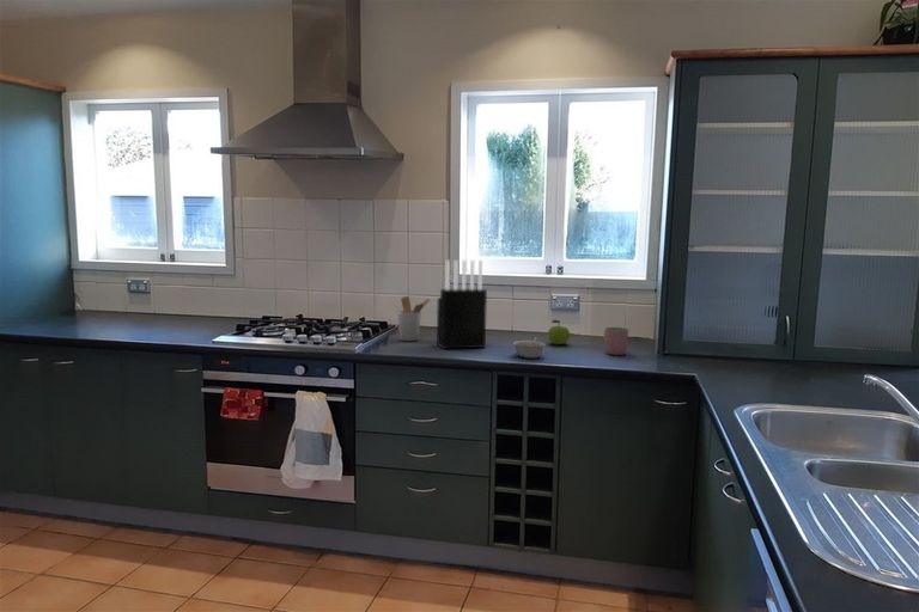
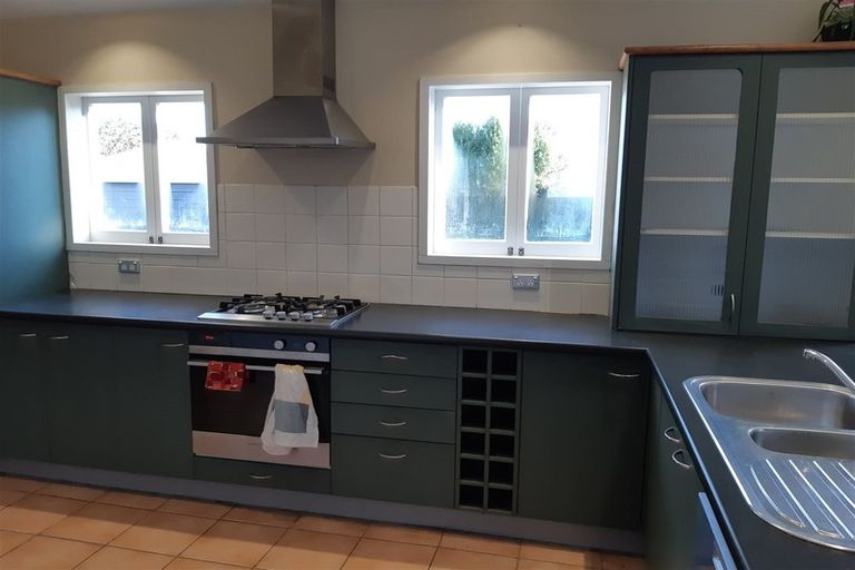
- legume [512,336,547,359]
- utensil holder [397,295,432,342]
- cup [602,326,629,356]
- knife block [436,259,488,350]
- fruit [547,319,571,345]
